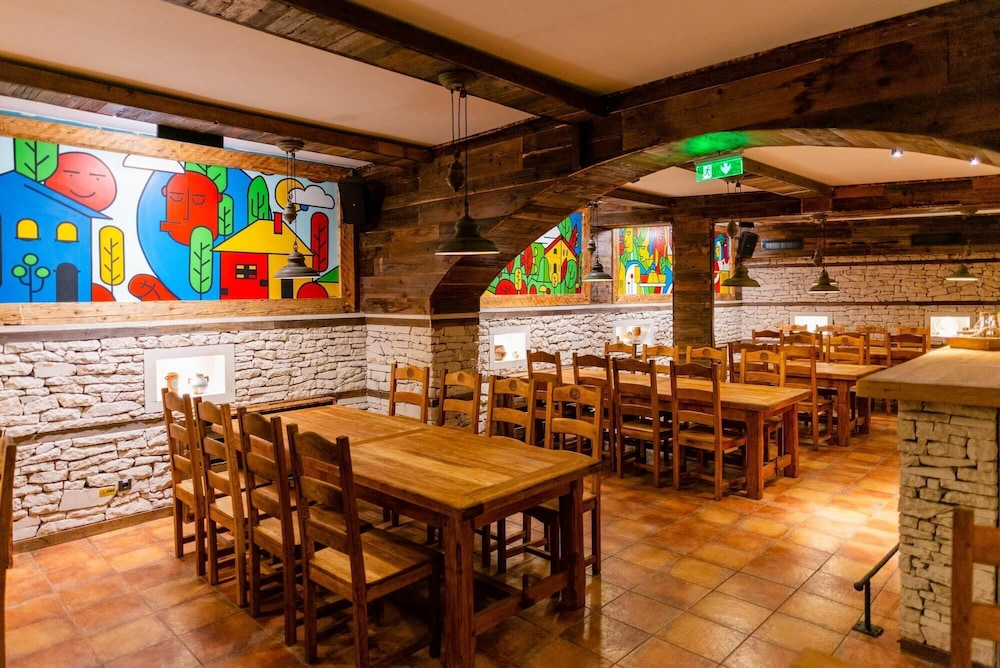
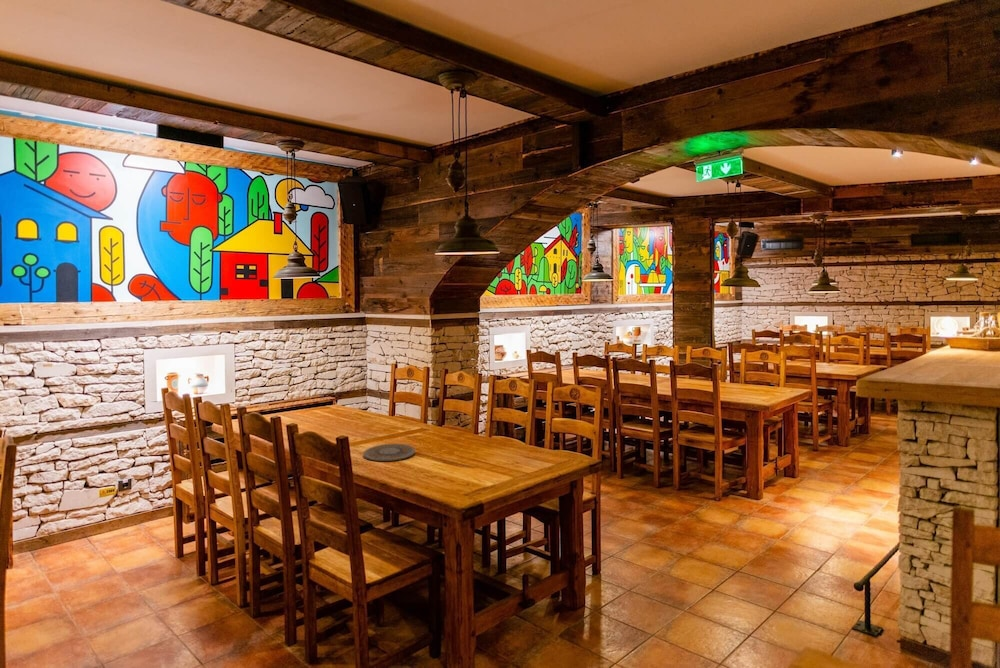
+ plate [362,443,416,462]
